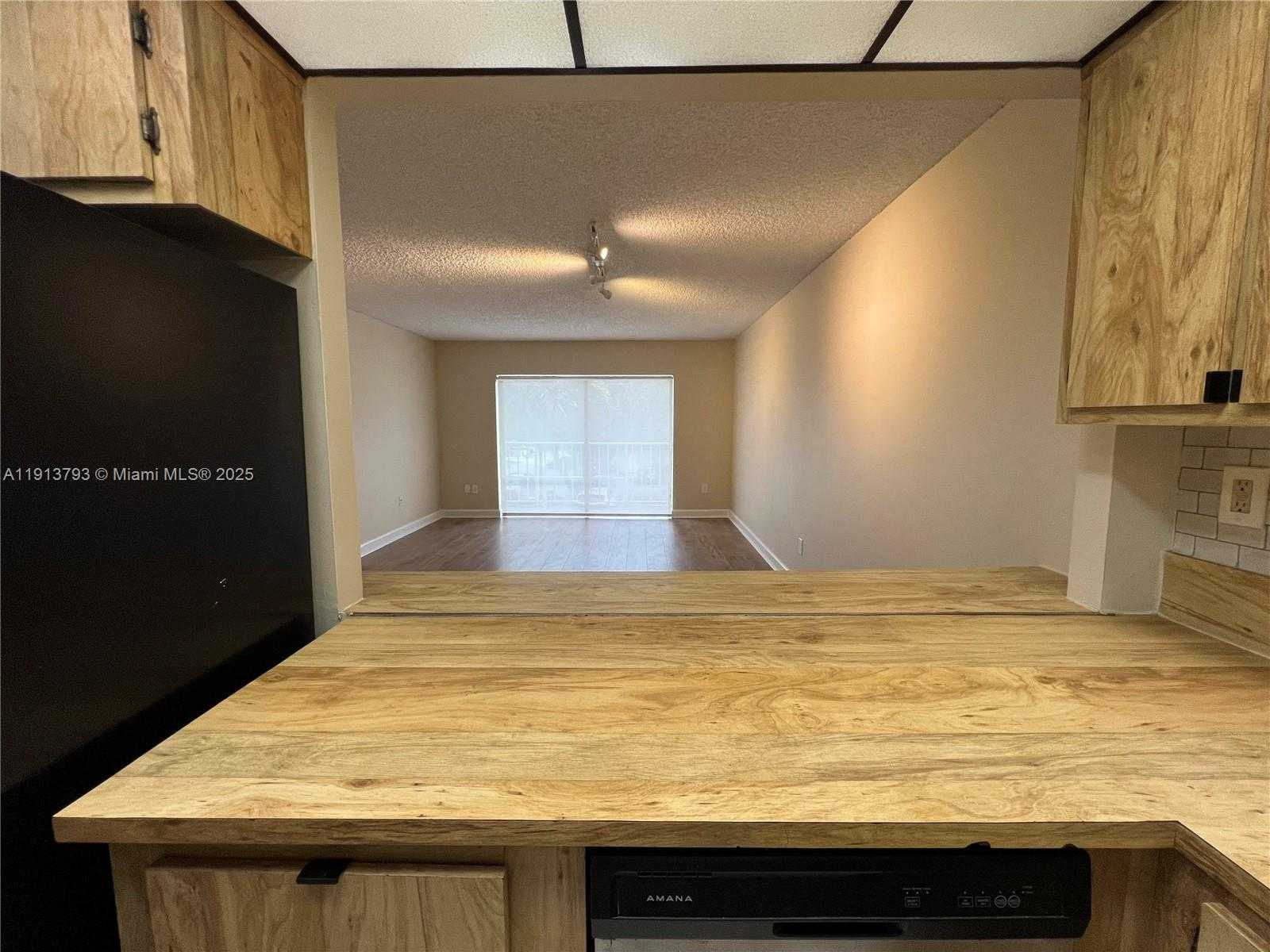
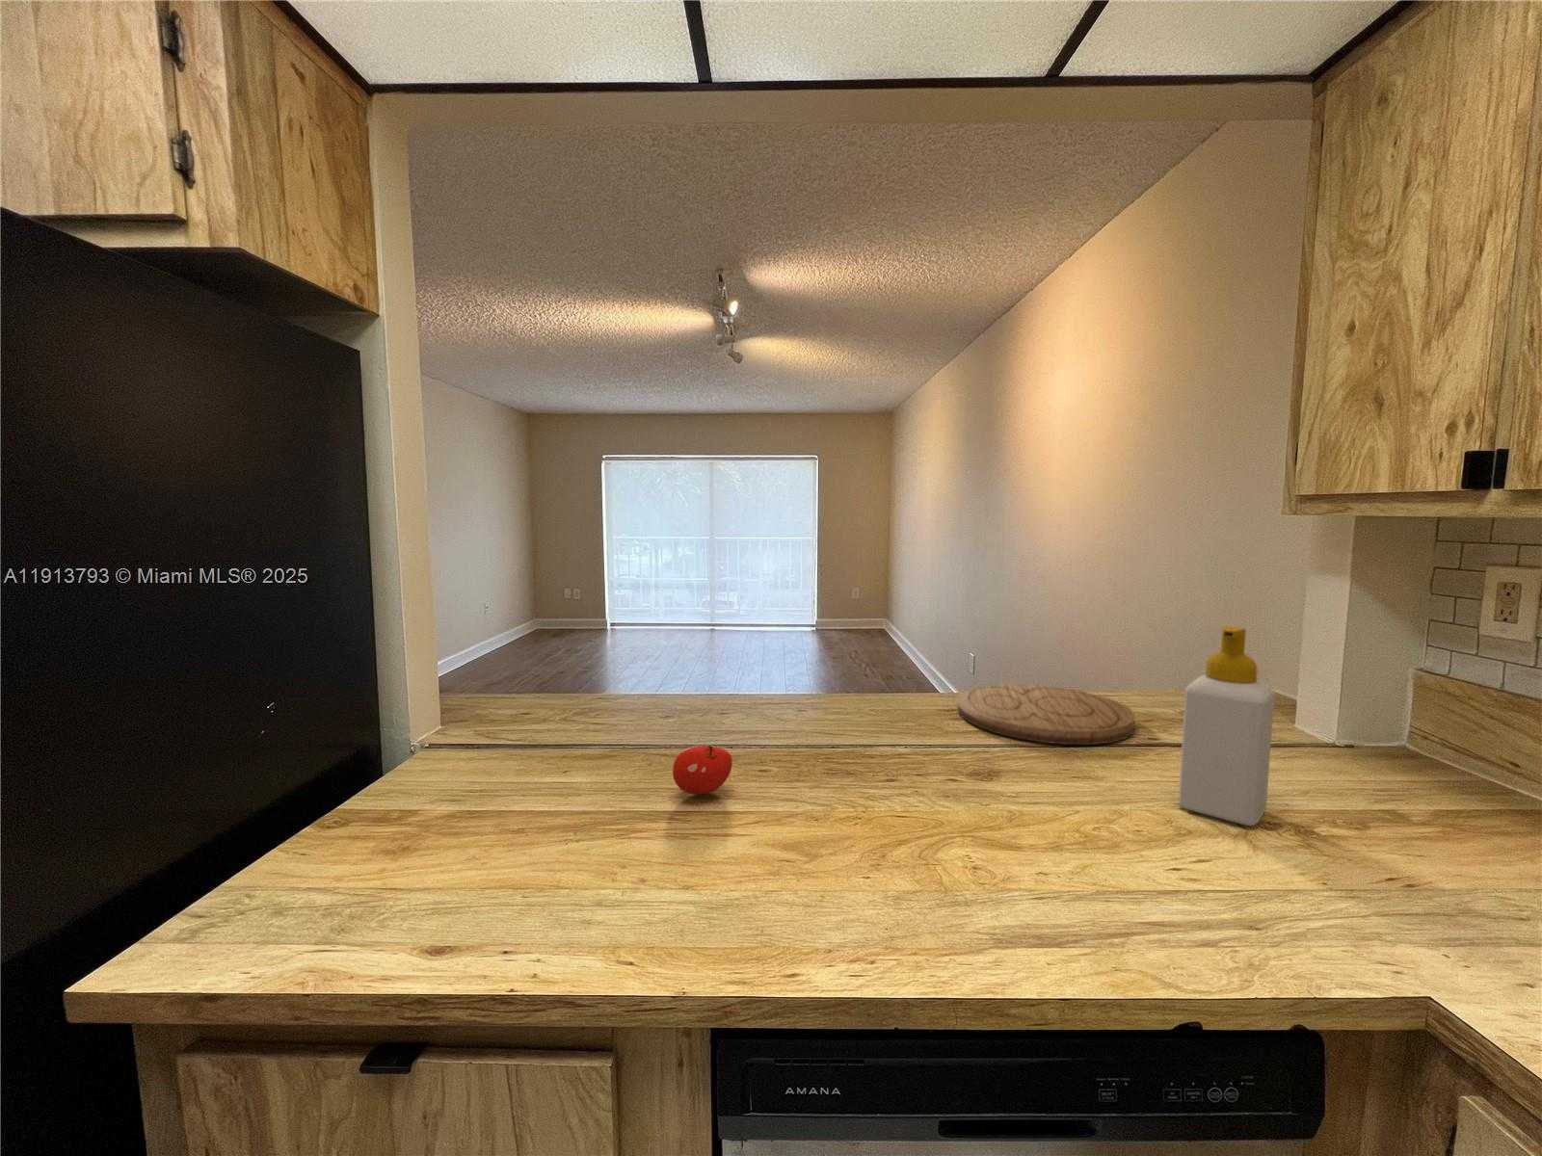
+ cutting board [958,682,1136,746]
+ soap bottle [1178,625,1276,827]
+ fruit [671,744,733,795]
